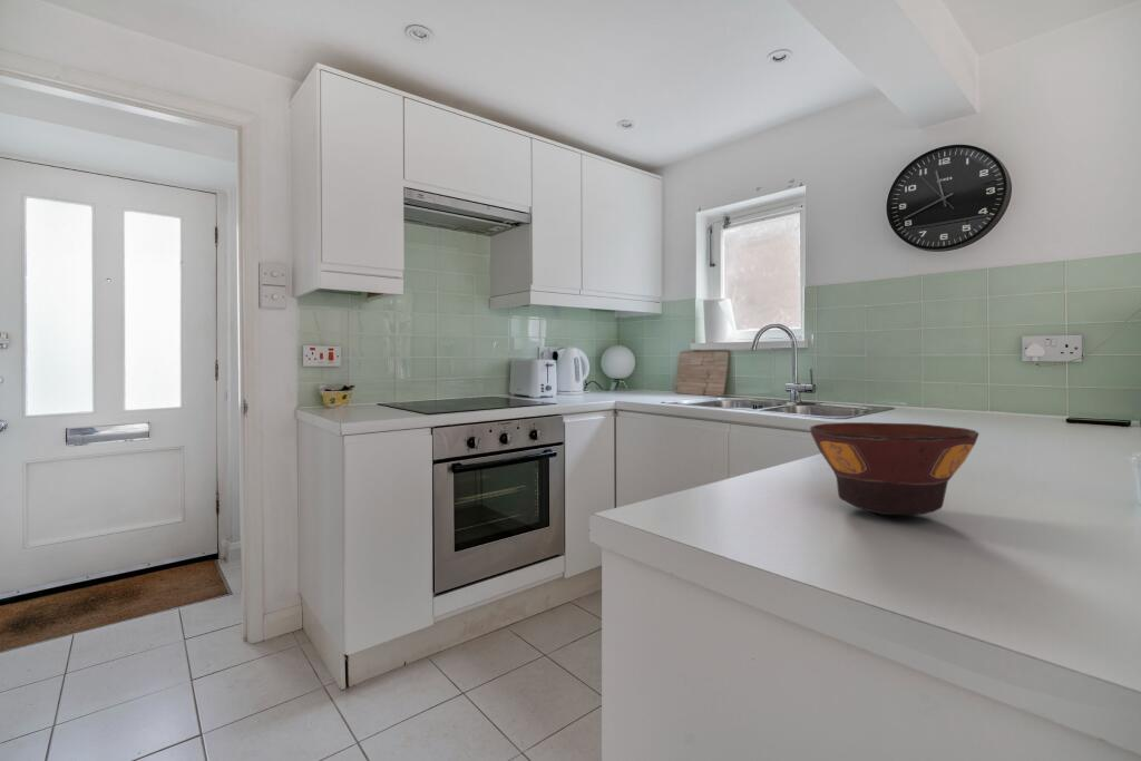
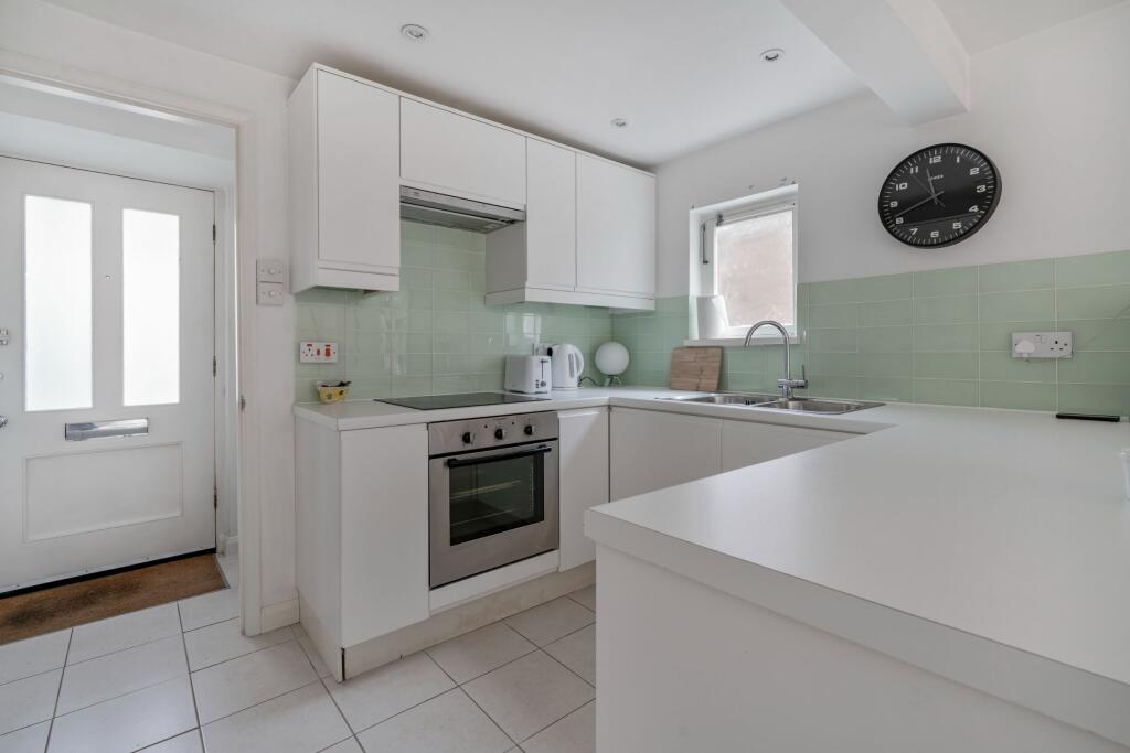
- bowl [809,421,981,516]
